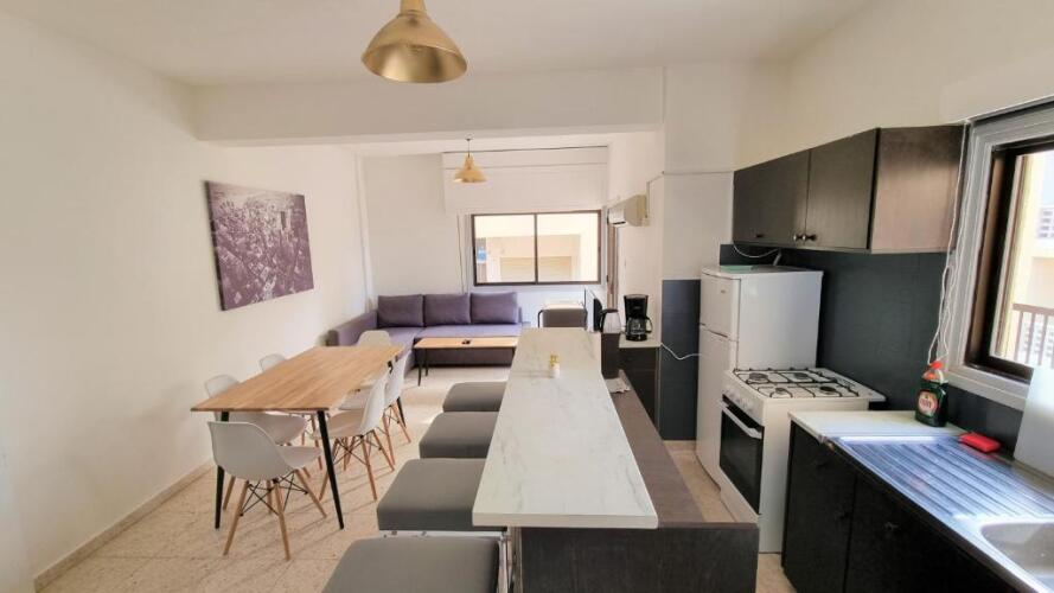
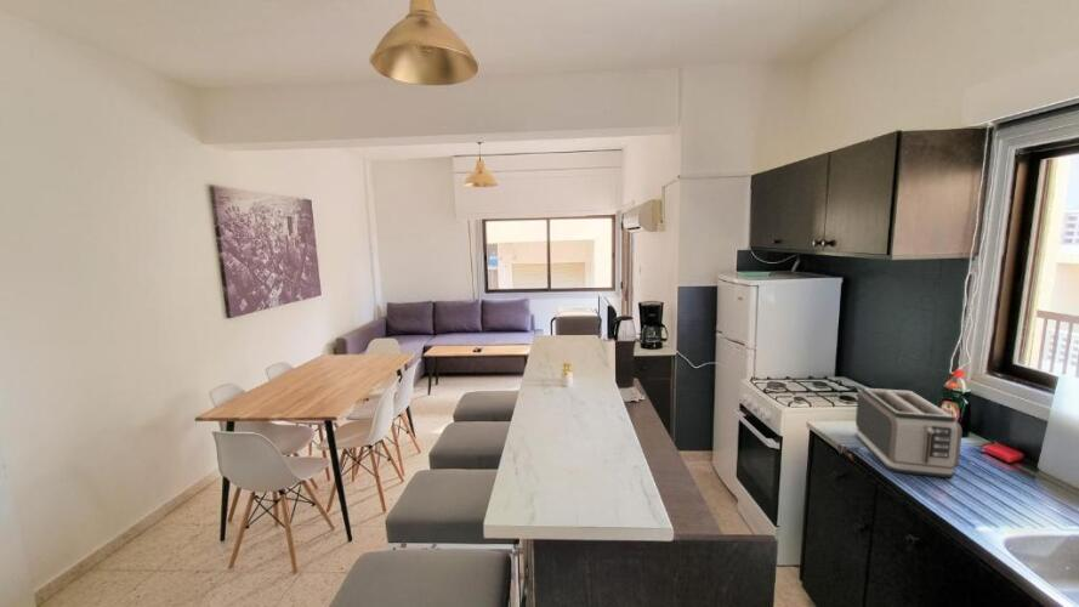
+ toaster [854,386,964,478]
